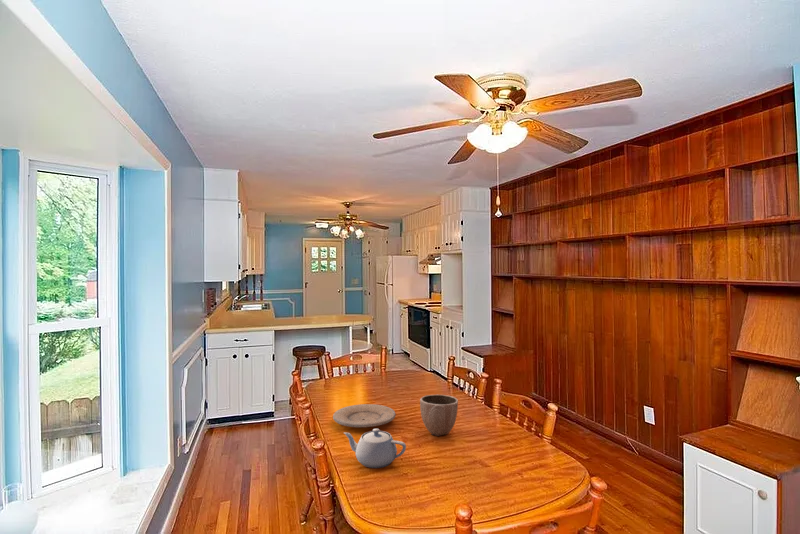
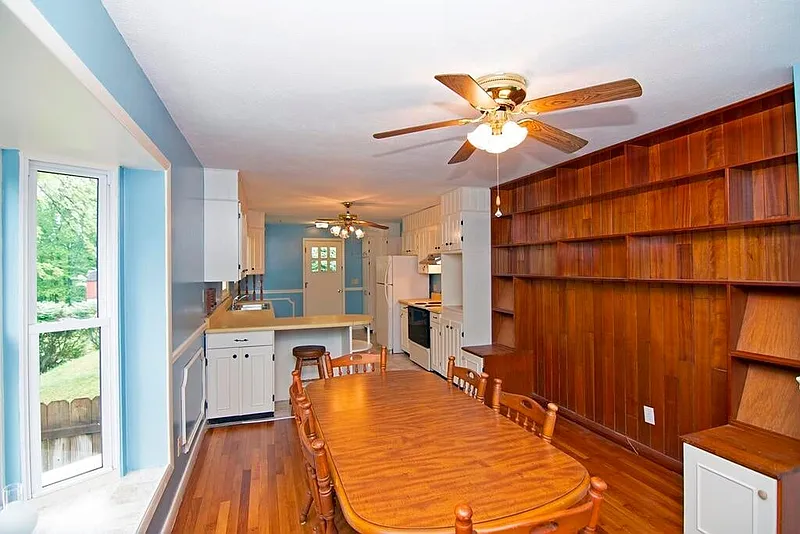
- teapot [343,428,407,469]
- decorative bowl [419,394,459,437]
- plate [332,403,396,428]
